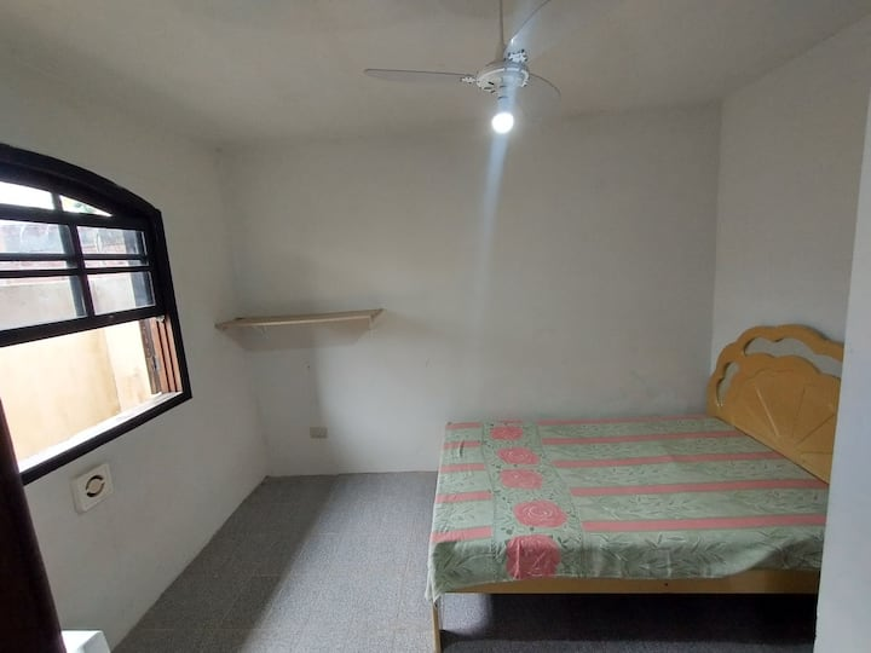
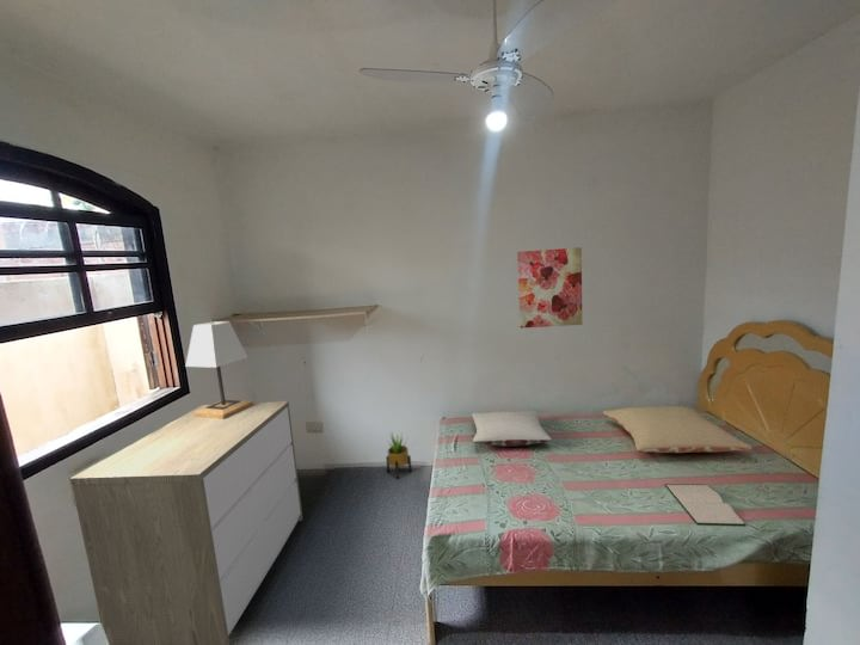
+ pillow [471,410,552,448]
+ potted plant [385,431,413,480]
+ pillow [602,405,754,454]
+ lamp [184,320,254,419]
+ hardback book [663,483,748,528]
+ wall art [516,246,583,330]
+ dresser [69,400,303,645]
